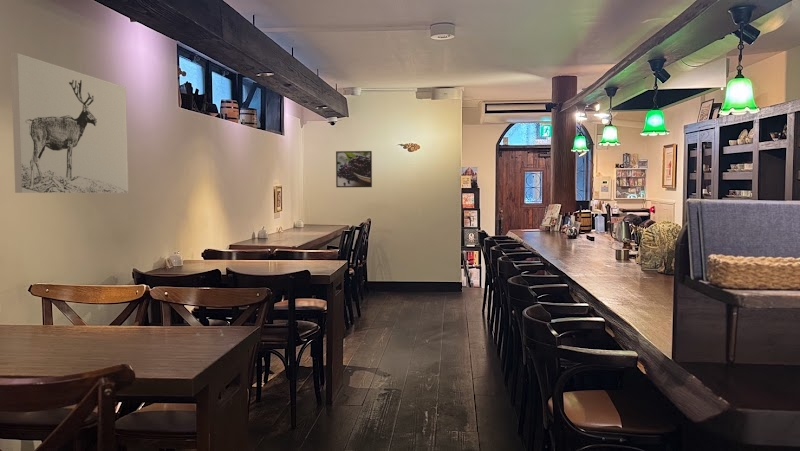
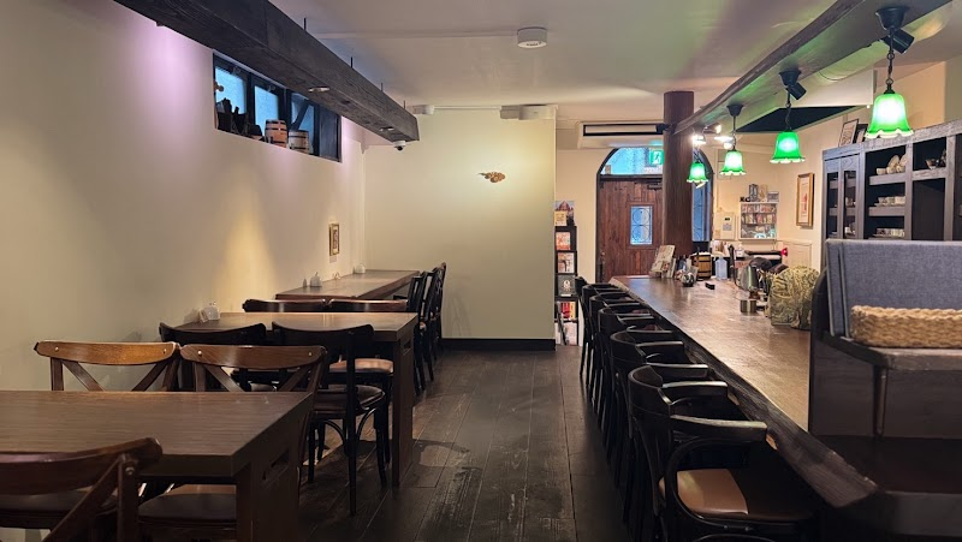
- wall art [10,52,129,194]
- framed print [335,150,373,188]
